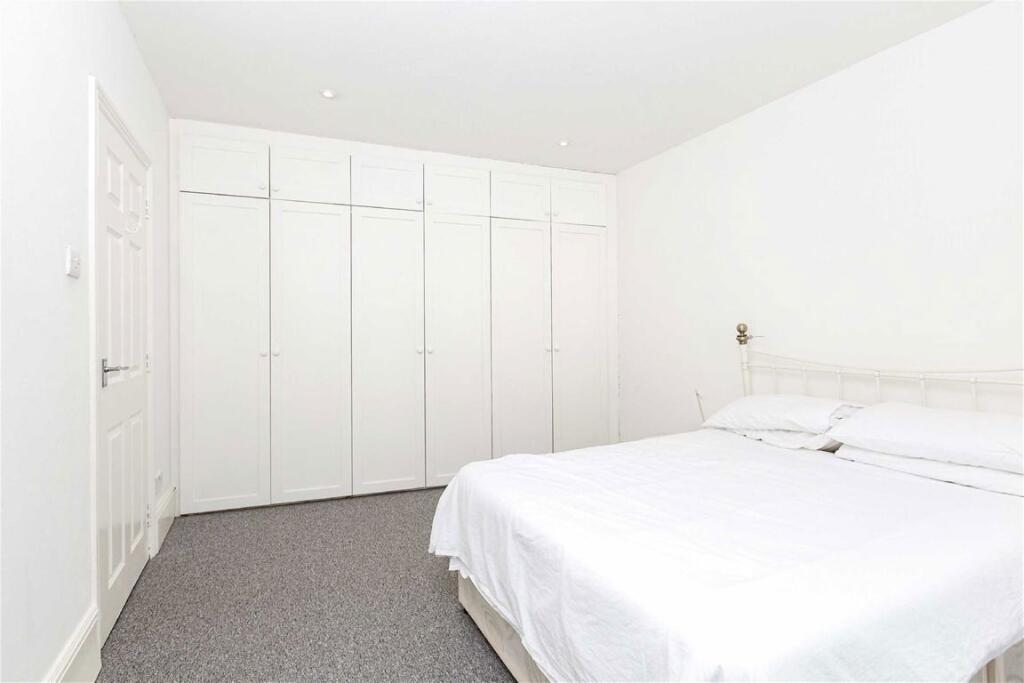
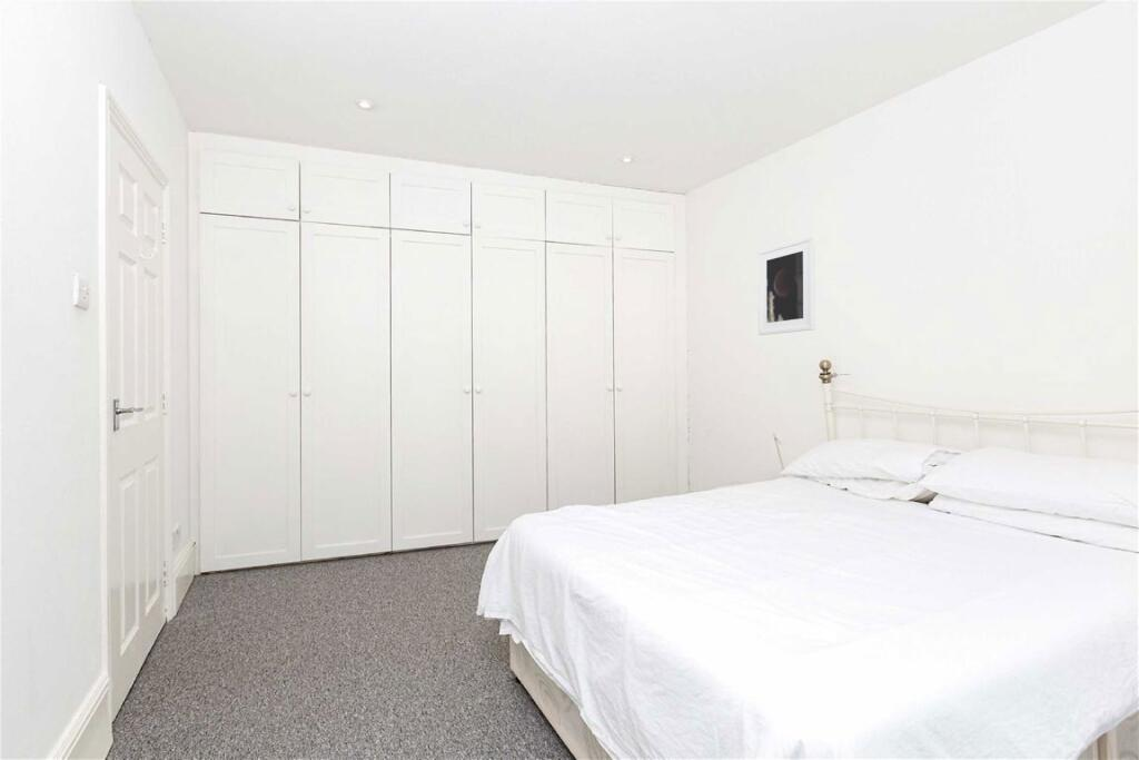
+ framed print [756,235,816,336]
